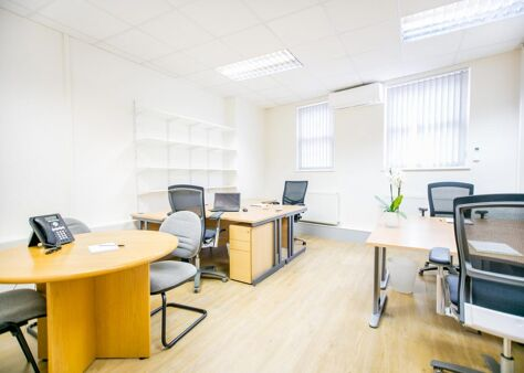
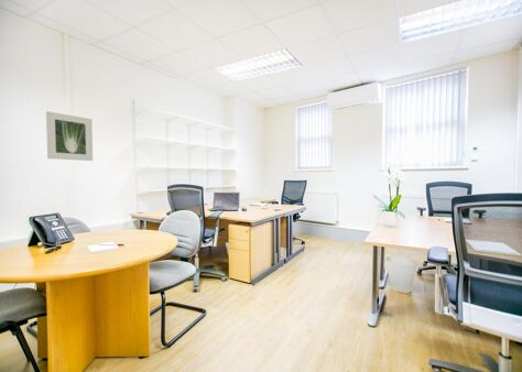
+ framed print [45,110,94,162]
